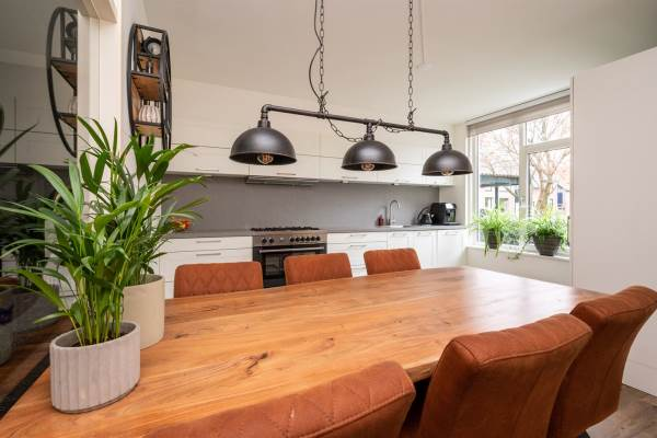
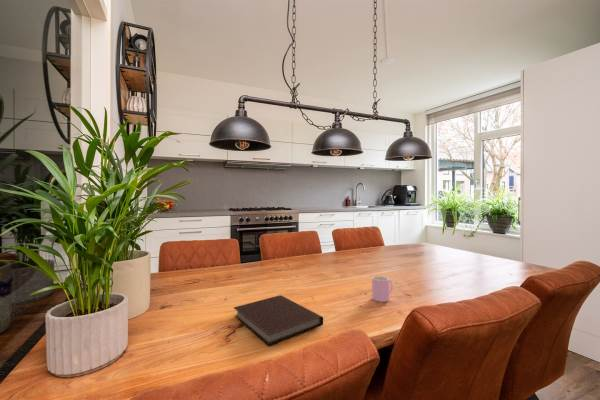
+ cup [371,275,393,303]
+ notebook [232,294,324,347]
